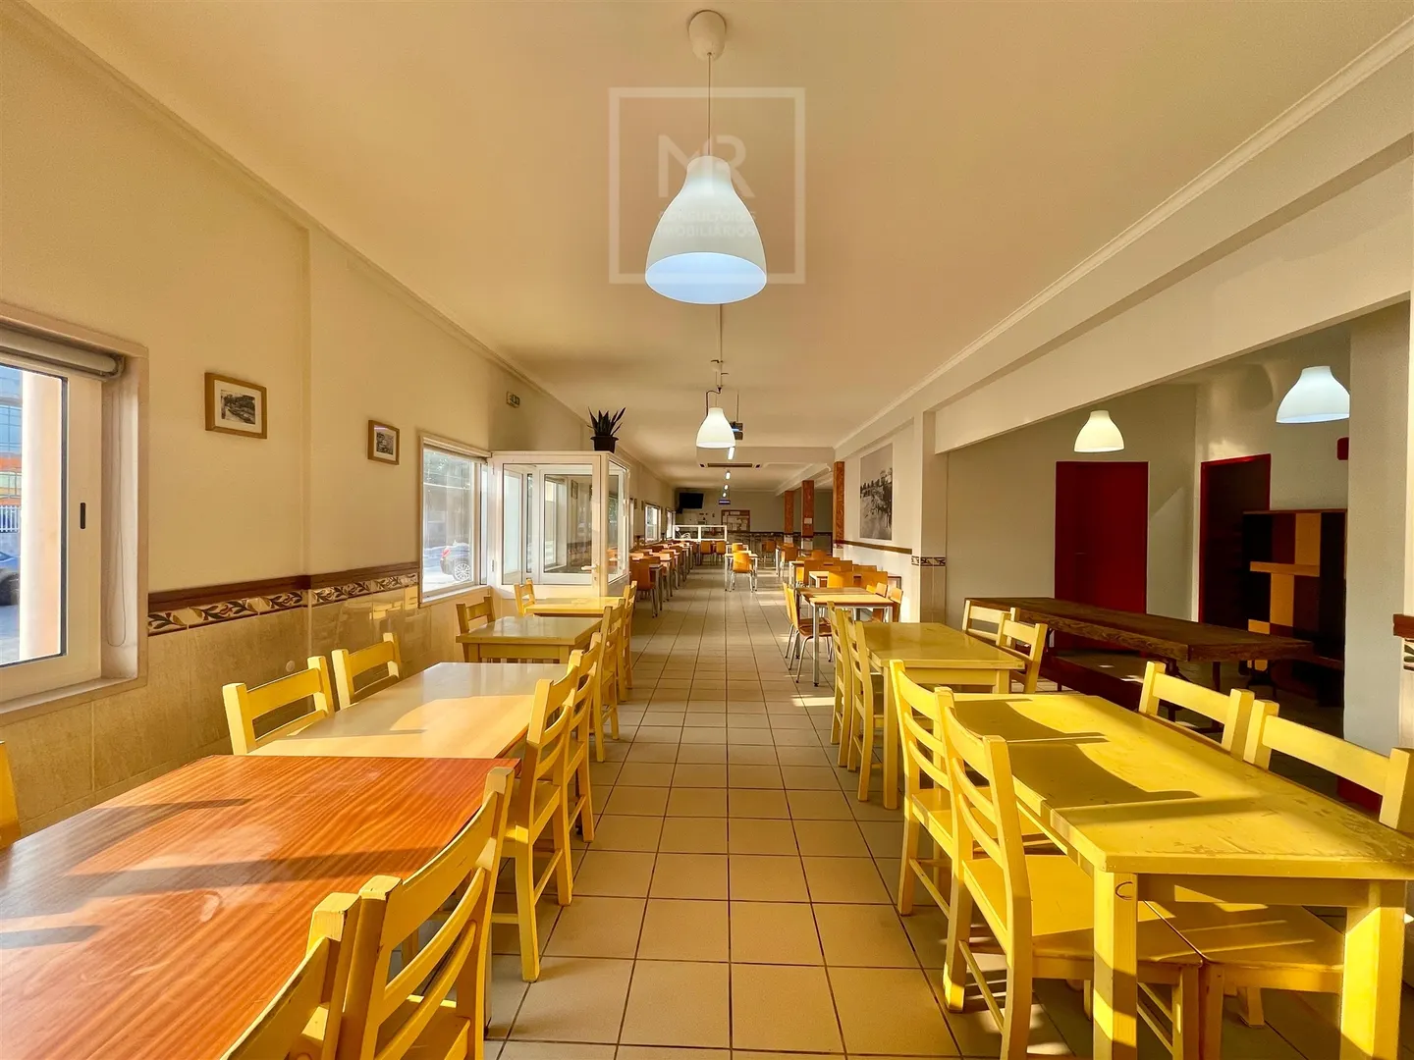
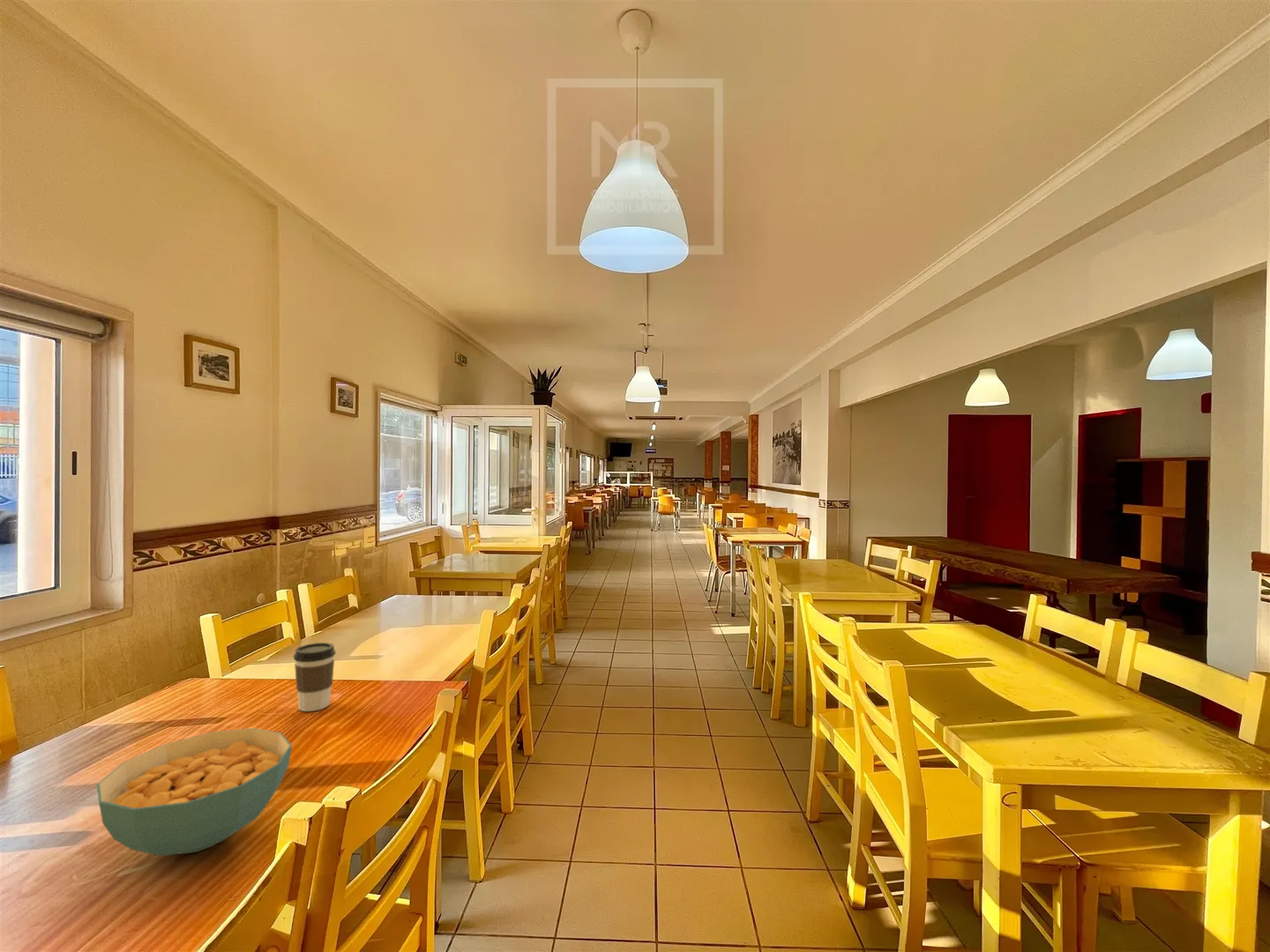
+ coffee cup [293,642,337,712]
+ cereal bowl [96,727,293,857]
